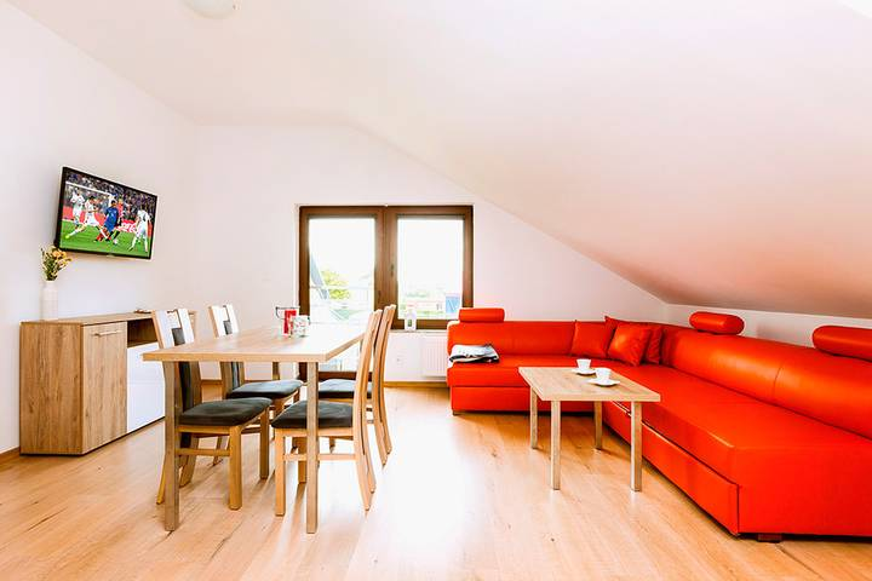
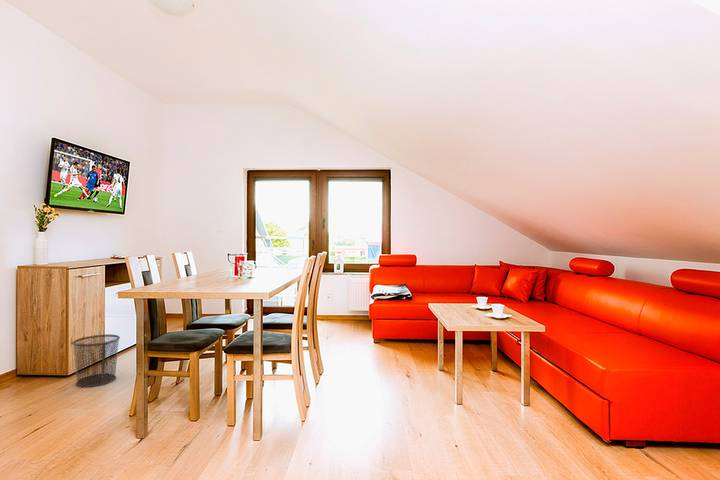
+ waste bin [71,333,121,388]
